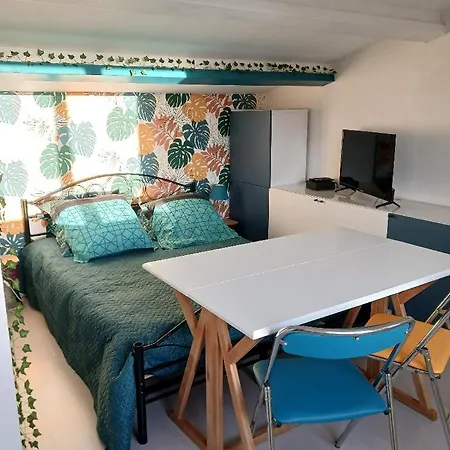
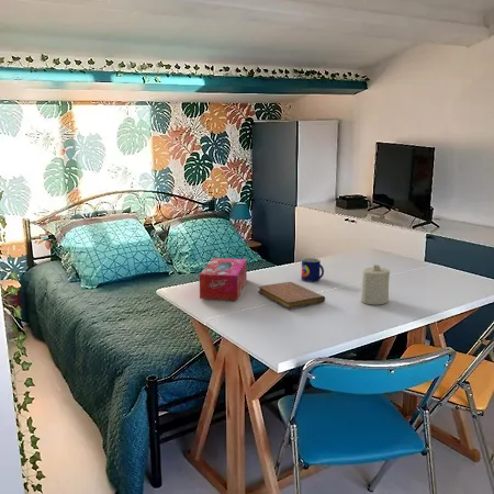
+ candle [360,263,391,305]
+ mug [301,257,325,282]
+ tissue box [199,257,248,301]
+ notebook [257,281,326,310]
